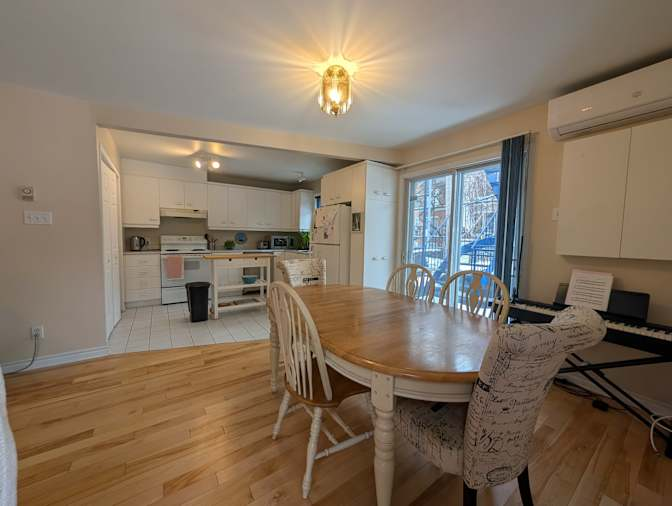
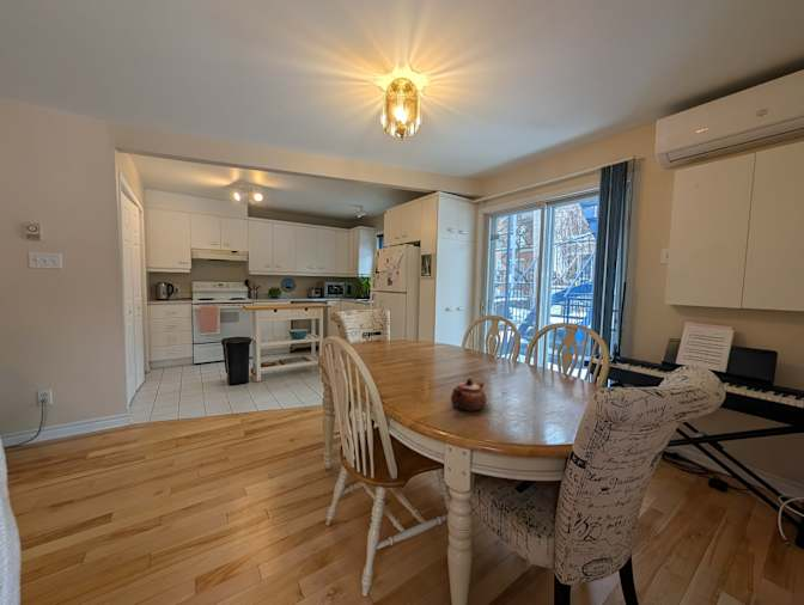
+ teapot [450,377,487,412]
